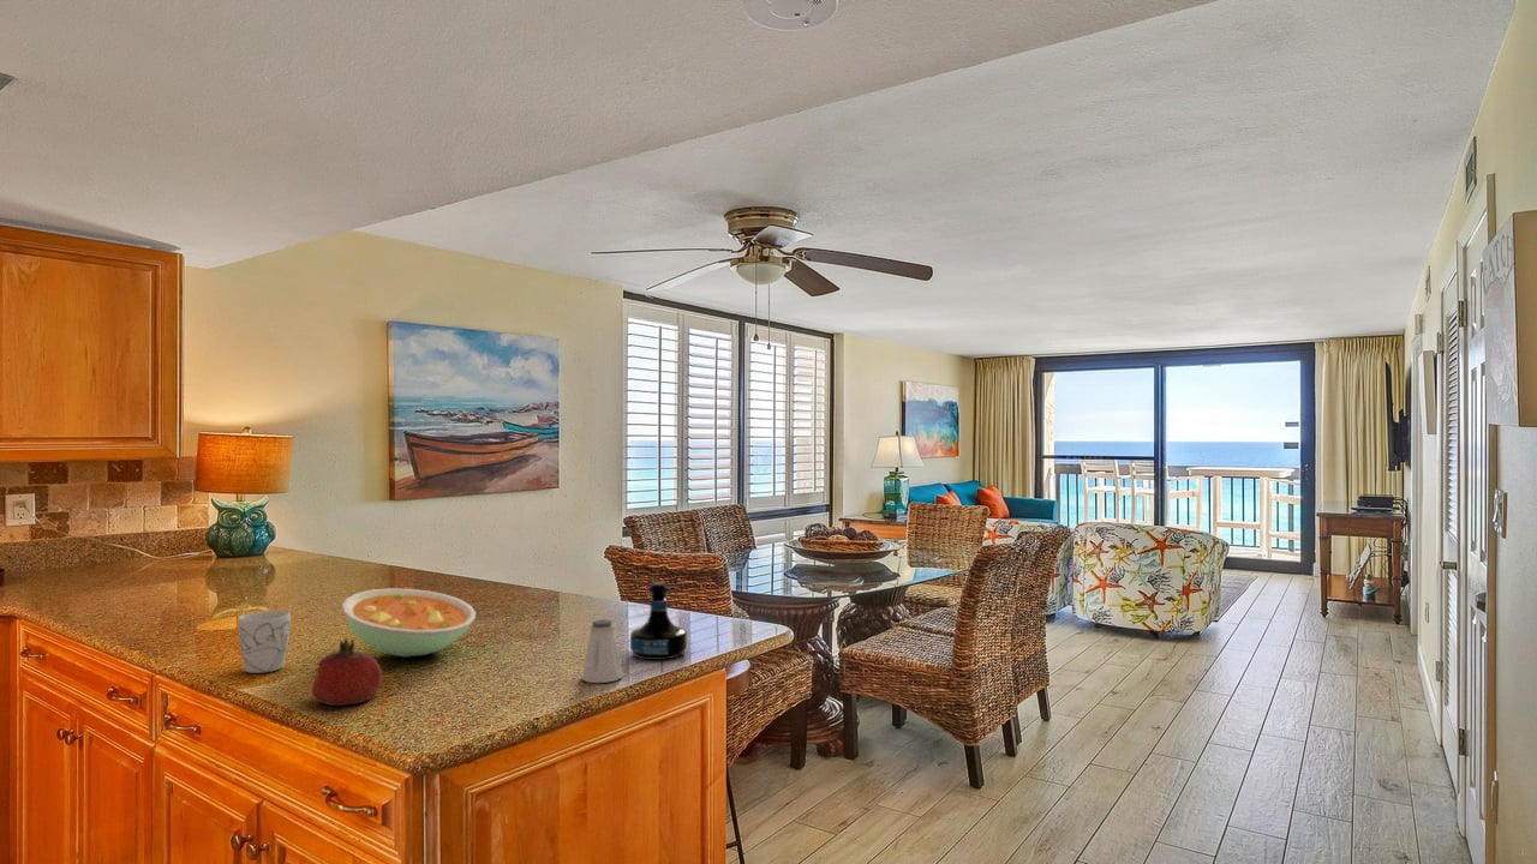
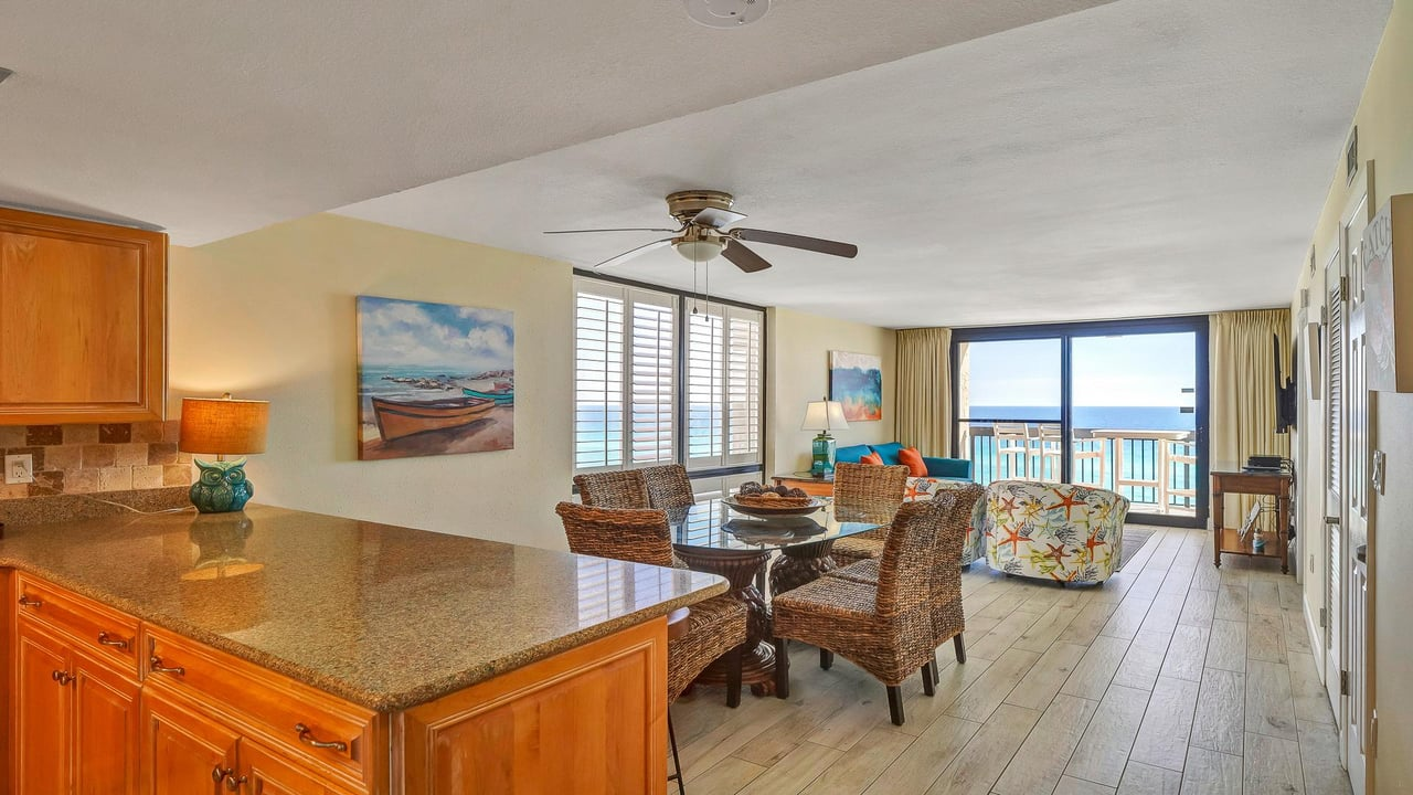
- saltshaker [581,618,623,684]
- tequila bottle [629,582,688,661]
- casserole [341,587,477,659]
- fruit [311,637,383,707]
- mug [237,610,292,674]
